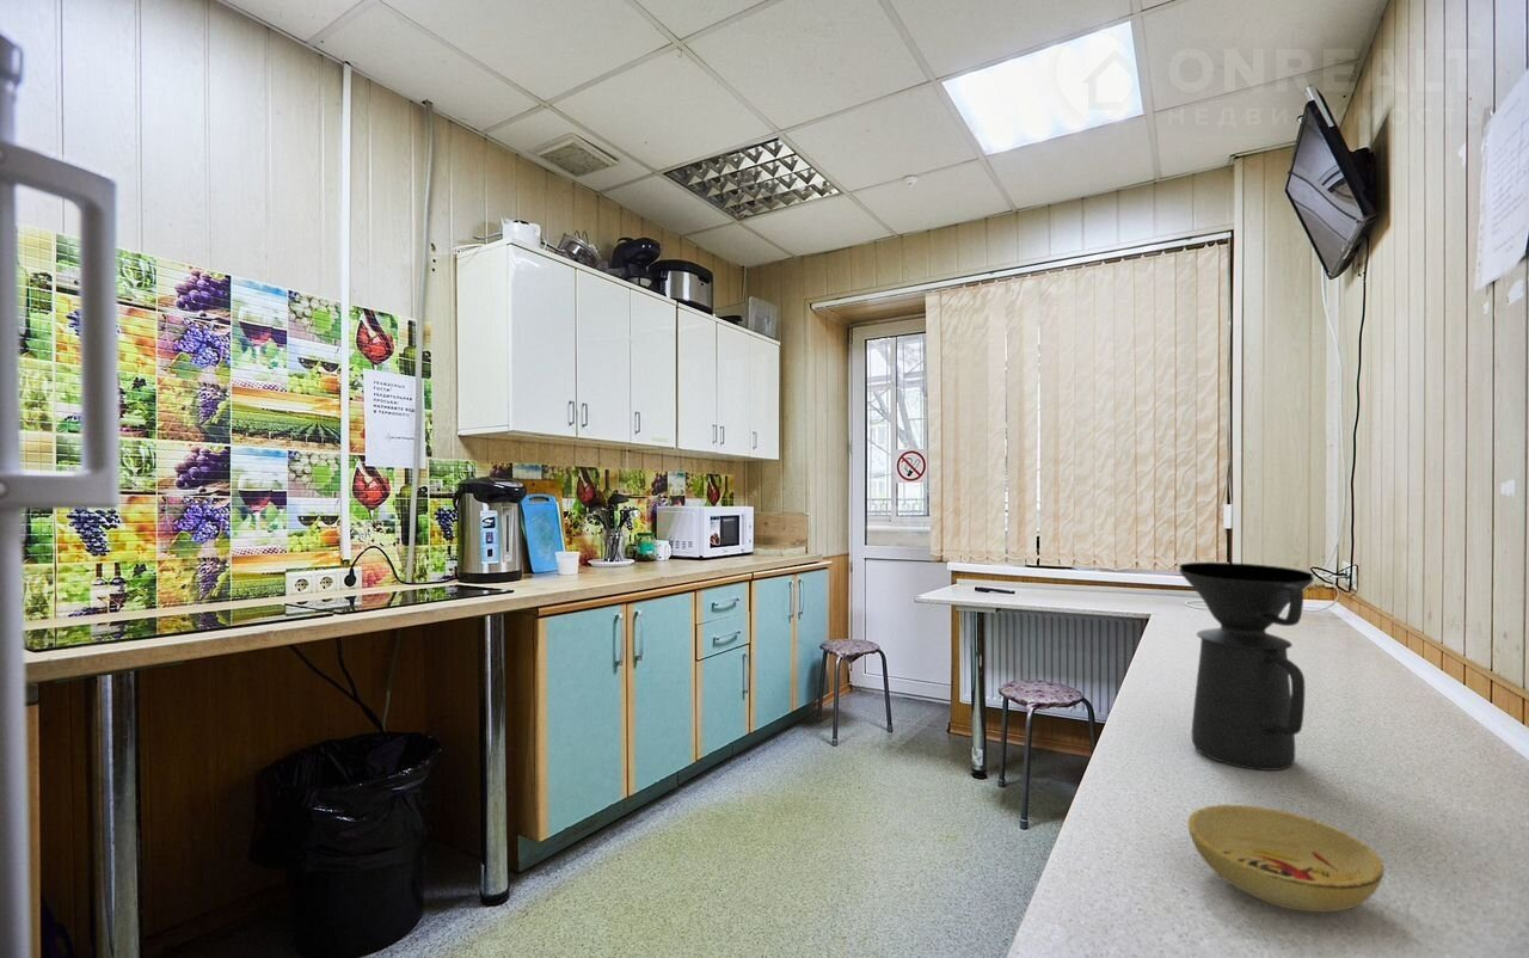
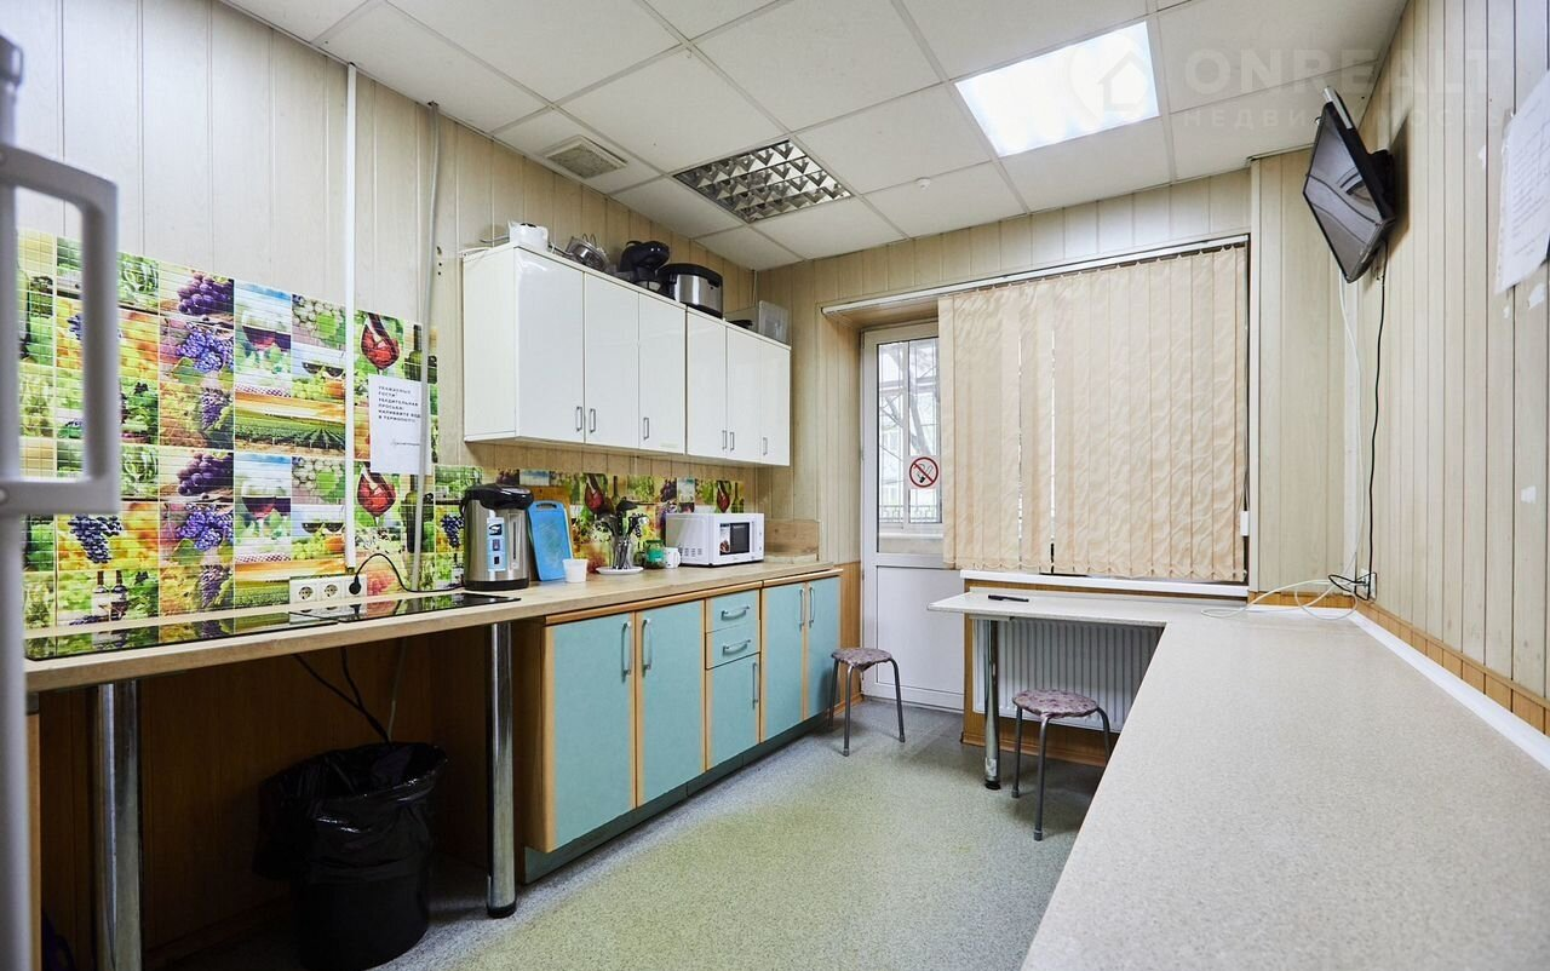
- bowl [1187,804,1386,913]
- coffee maker [1178,561,1315,772]
